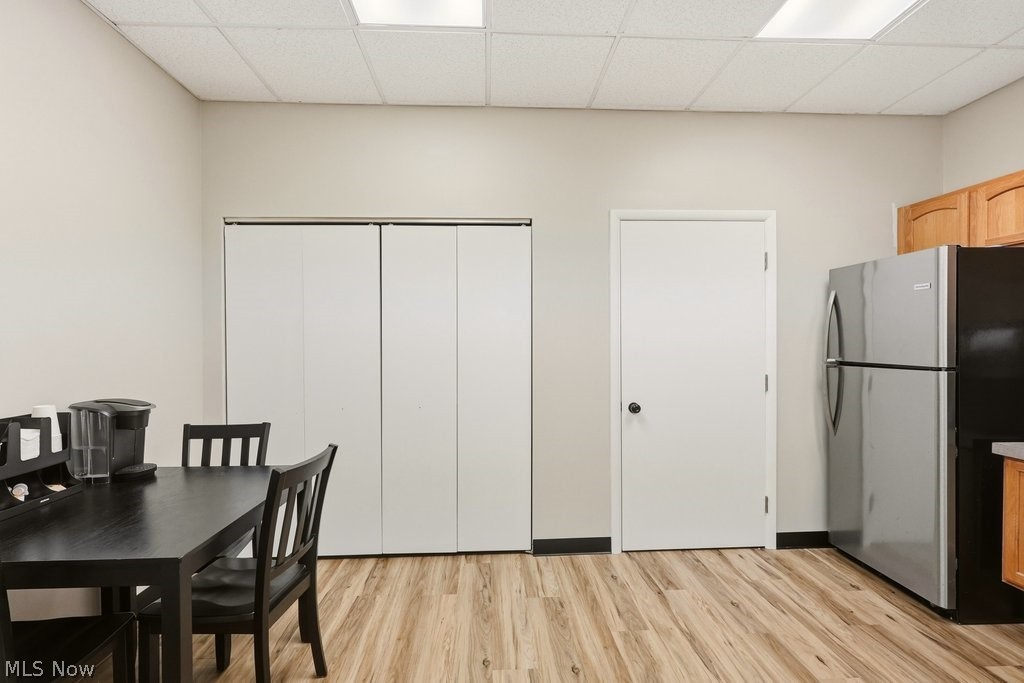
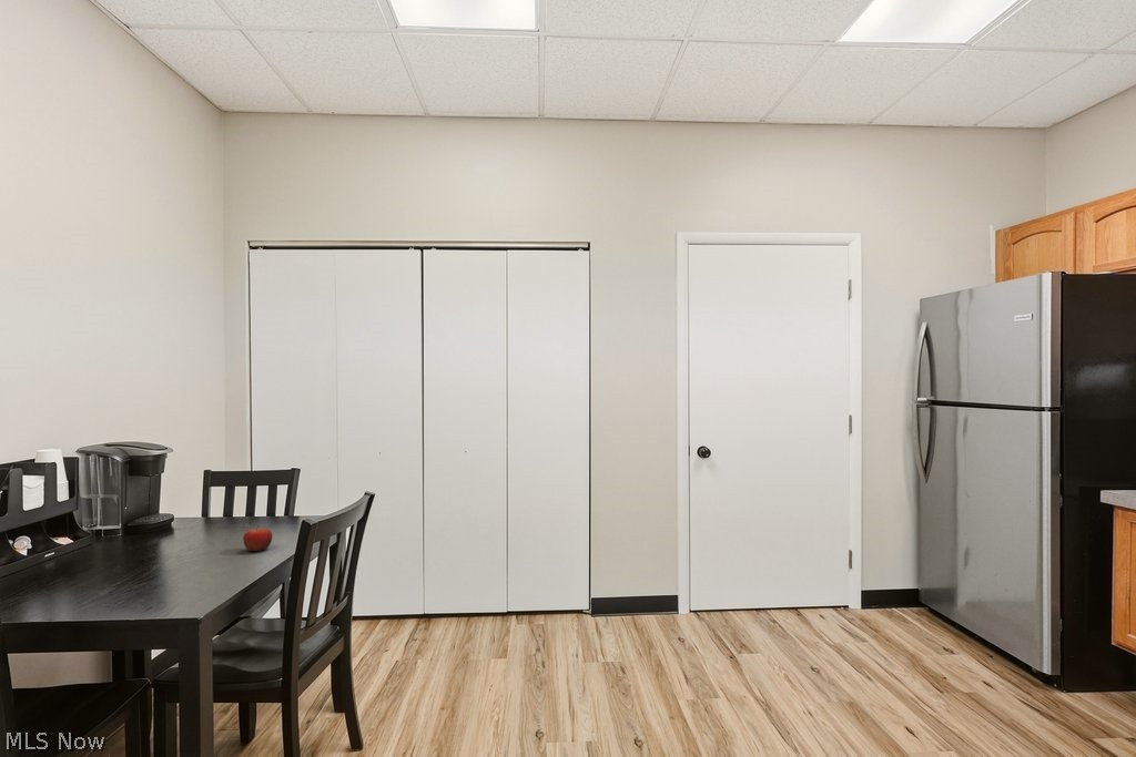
+ fruit [242,524,273,552]
